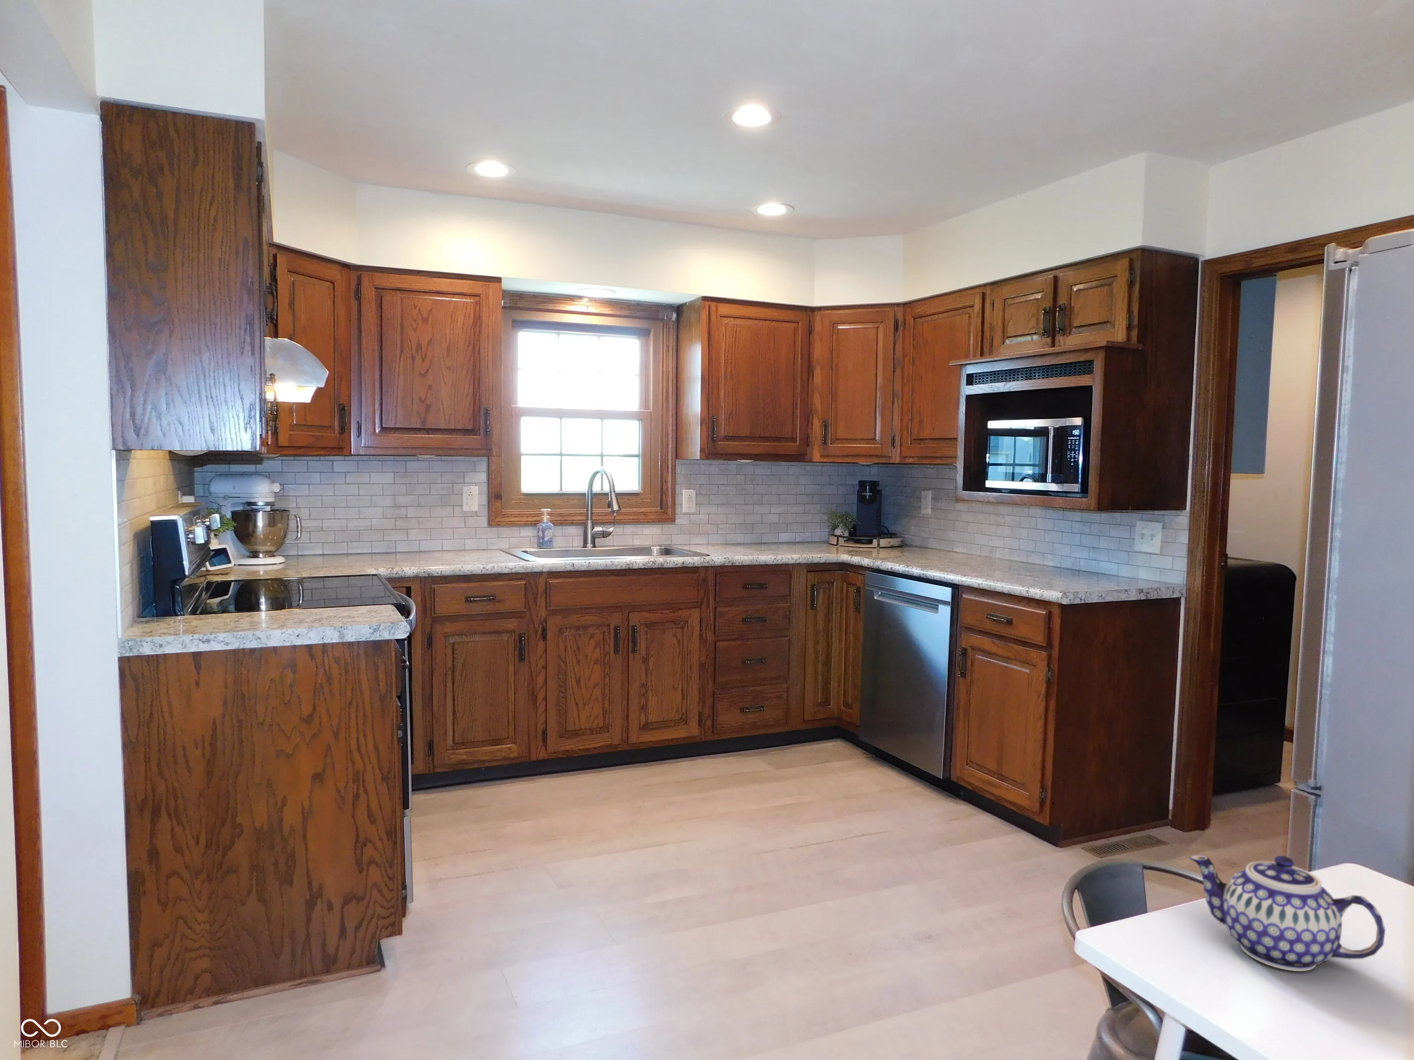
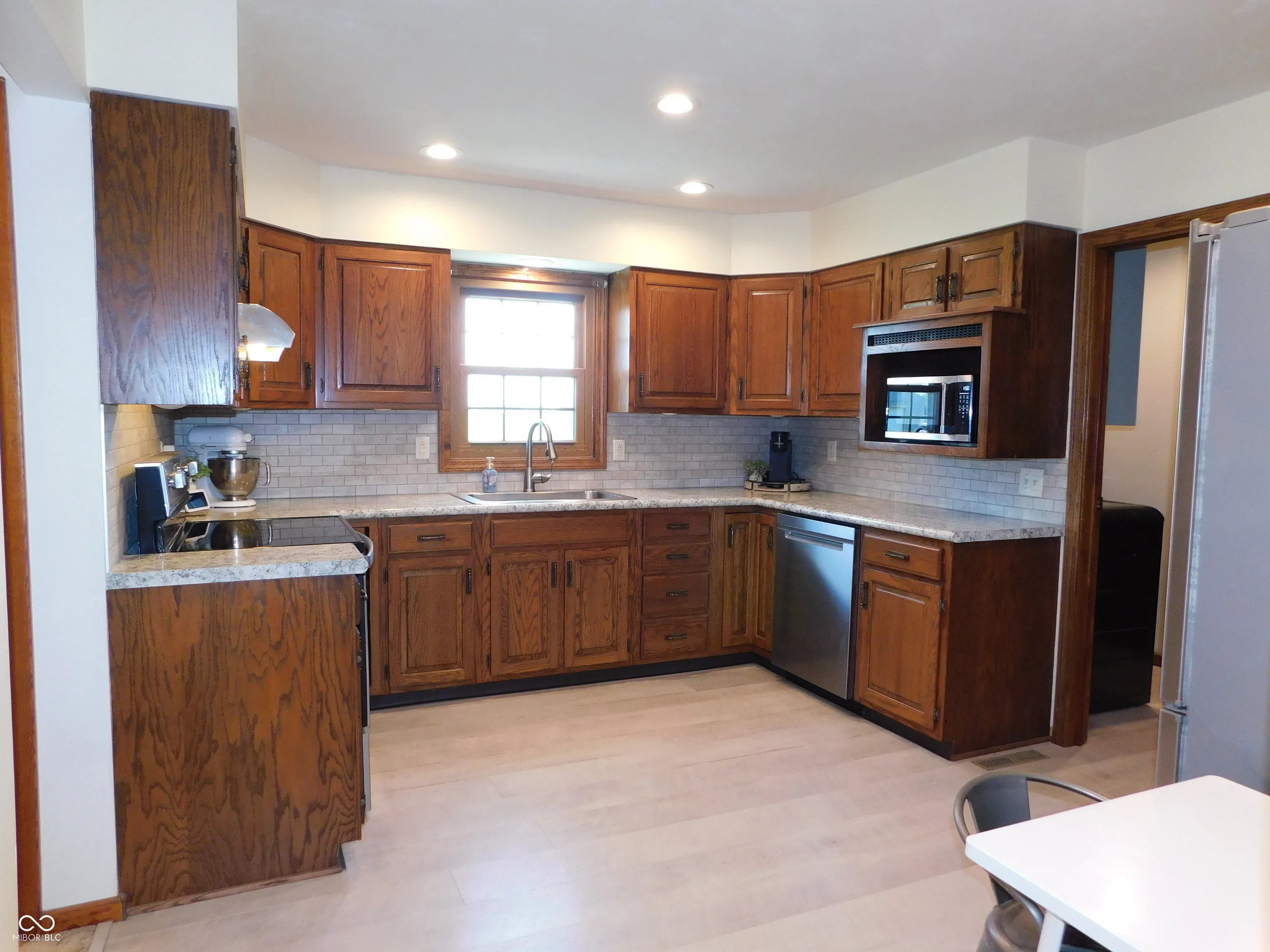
- teapot [1189,855,1386,972]
